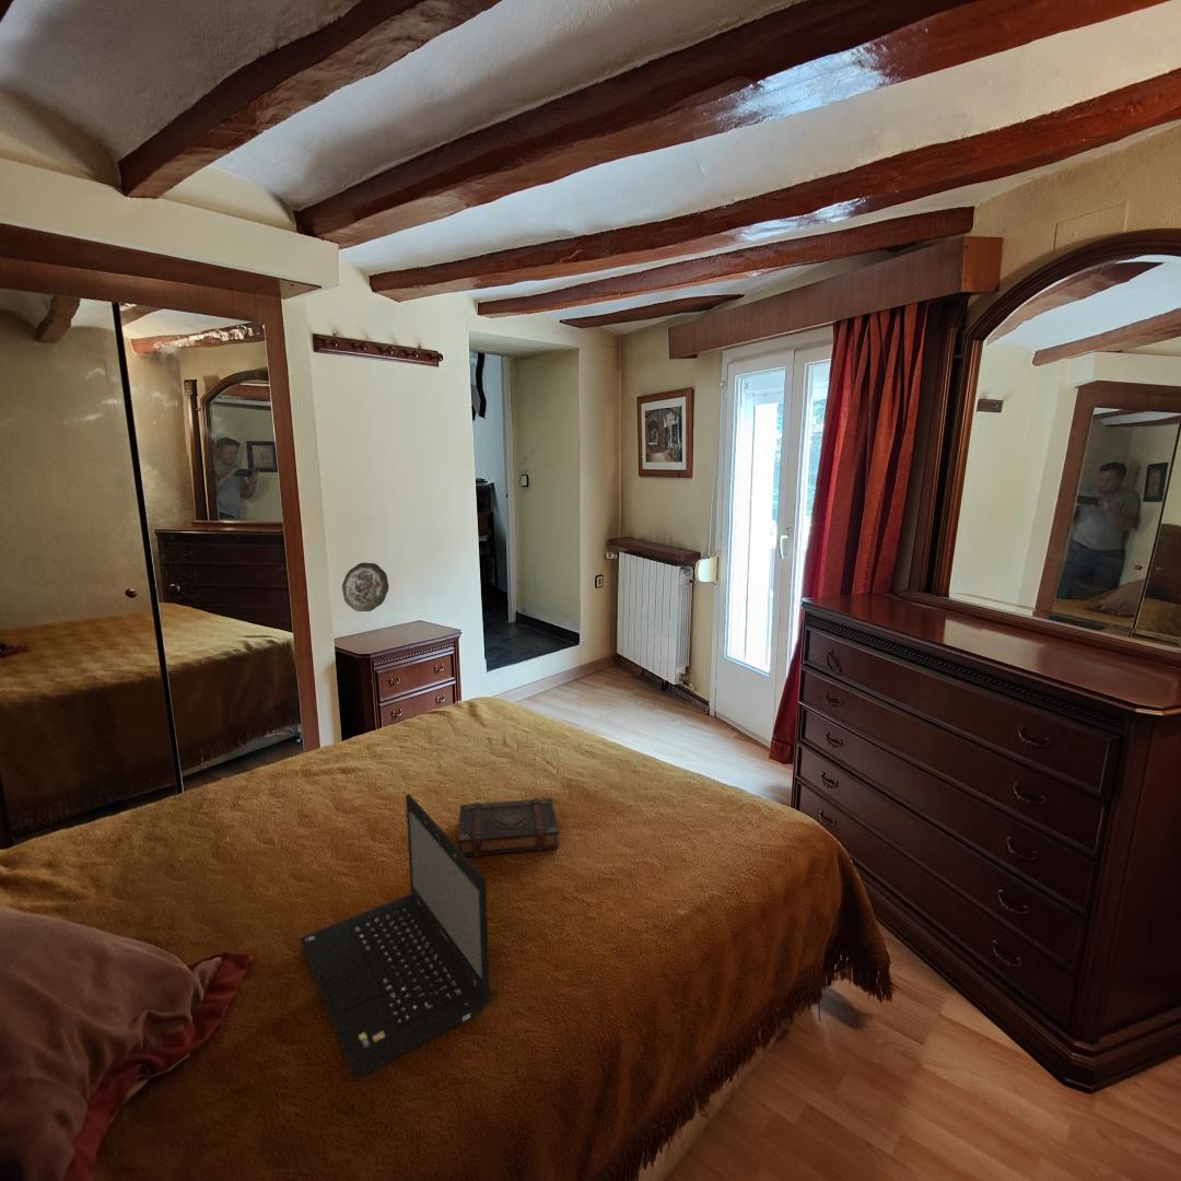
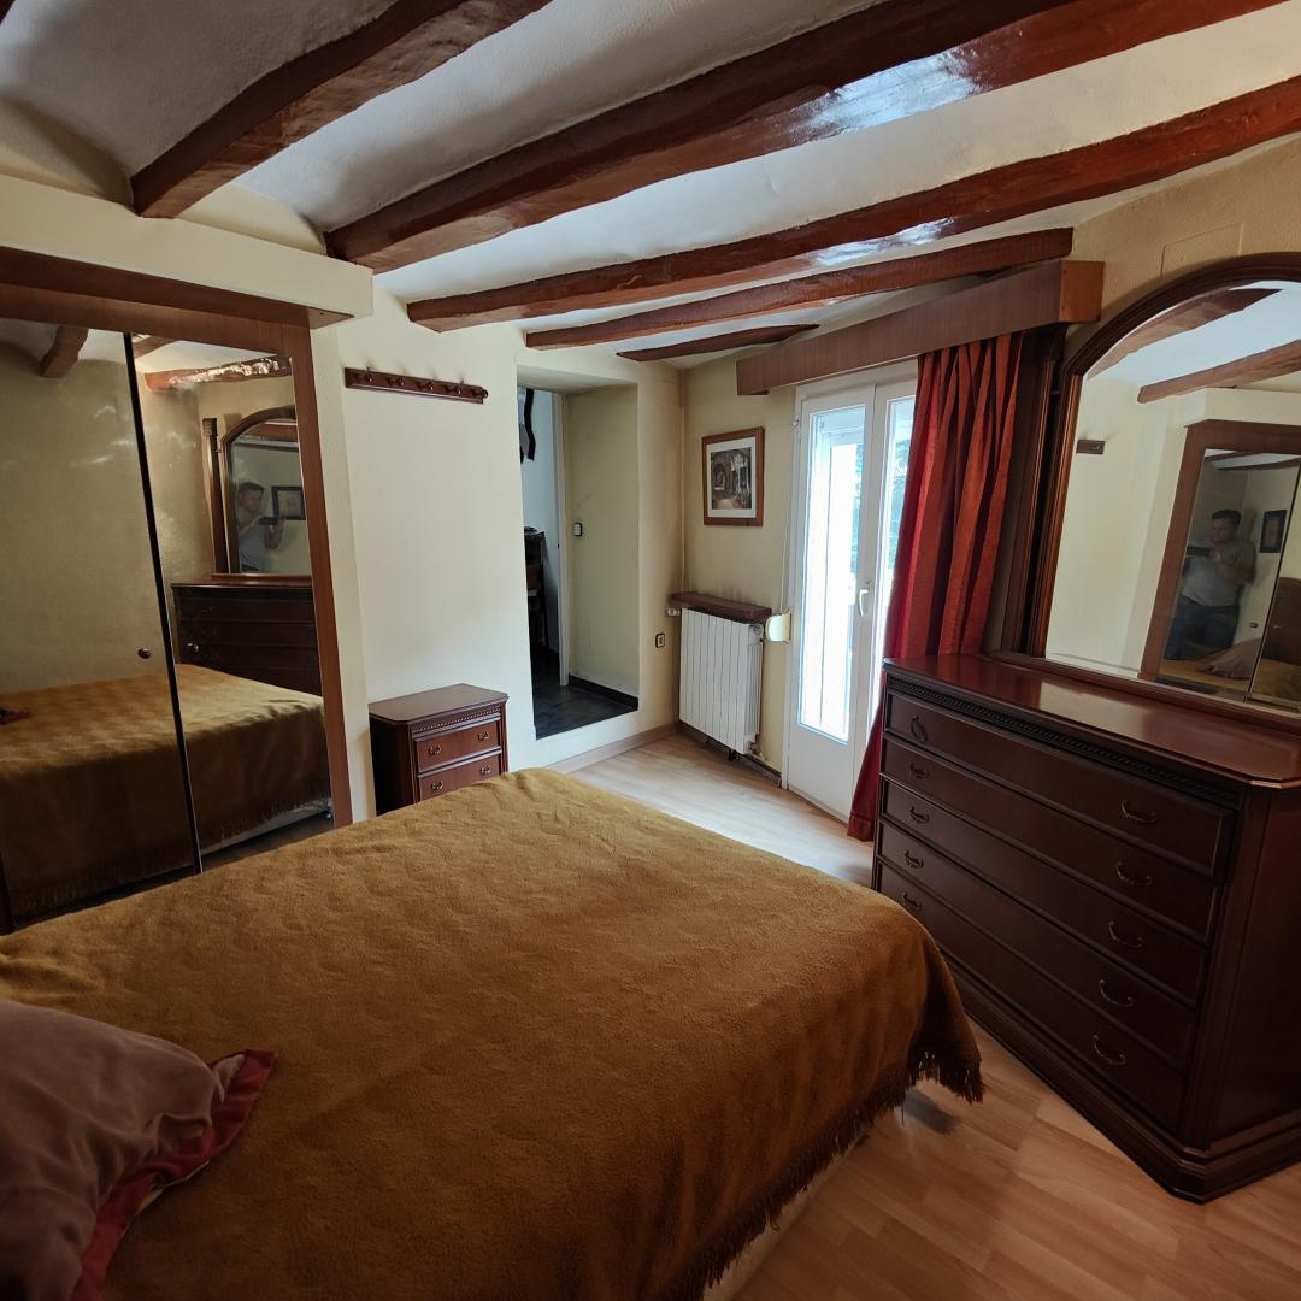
- laptop [299,793,491,1077]
- decorative plate [341,561,389,612]
- book [457,797,560,857]
